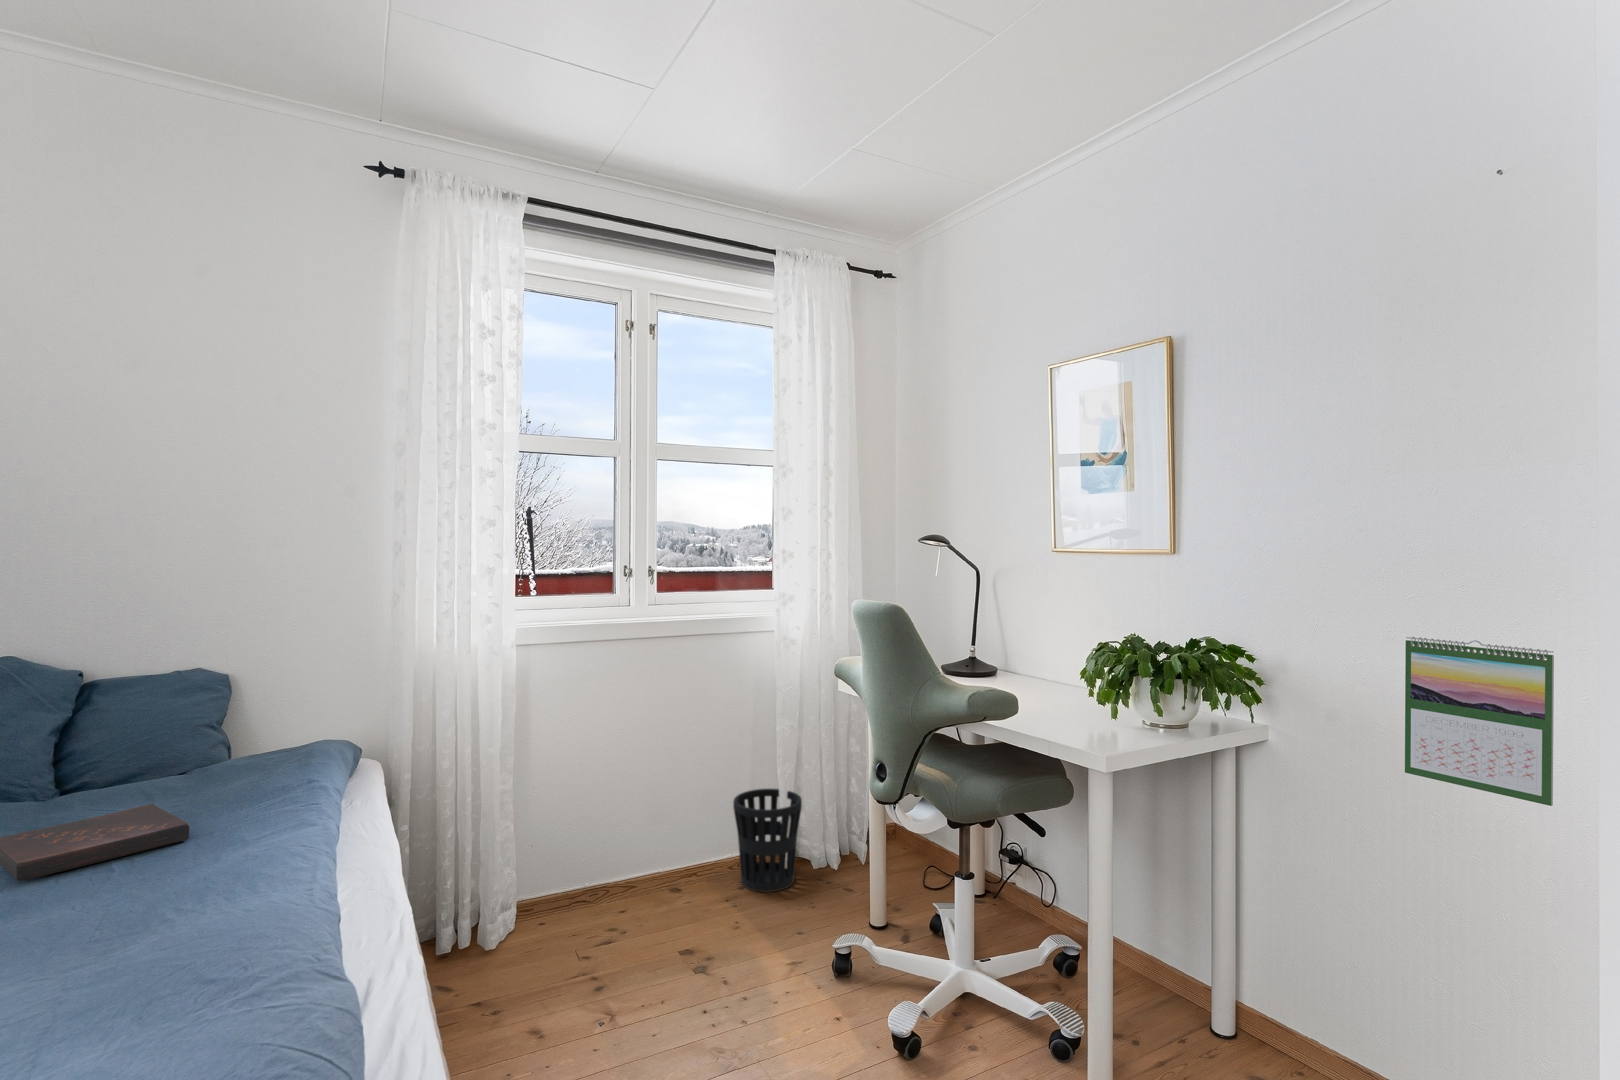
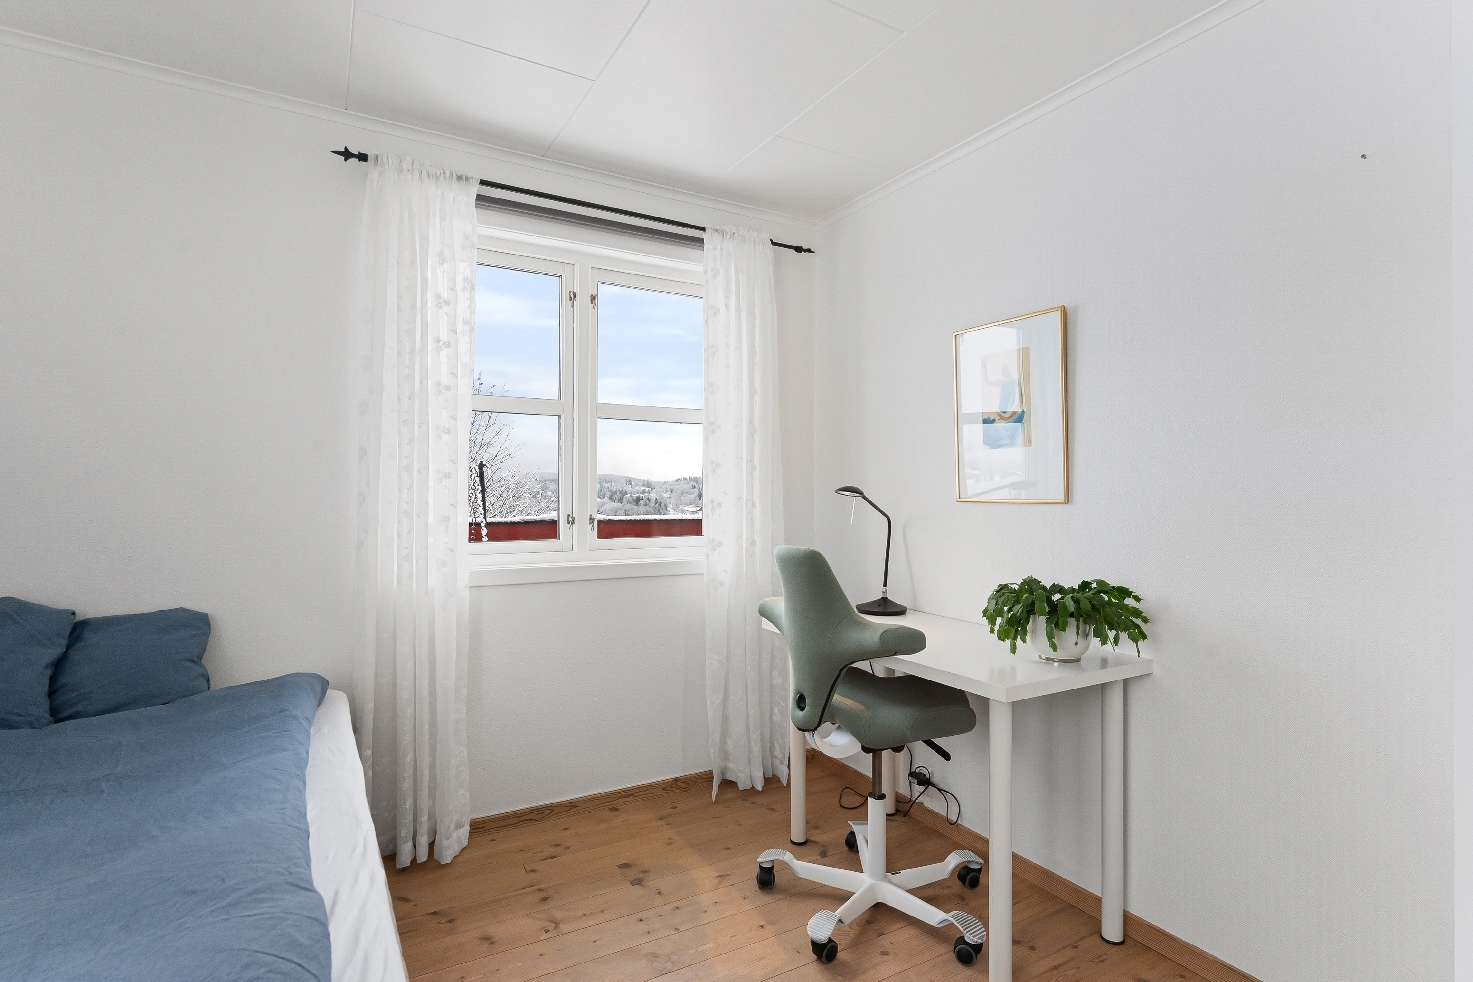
- calendar [1404,636,1555,806]
- wastebasket [733,788,802,892]
- book [0,804,190,881]
